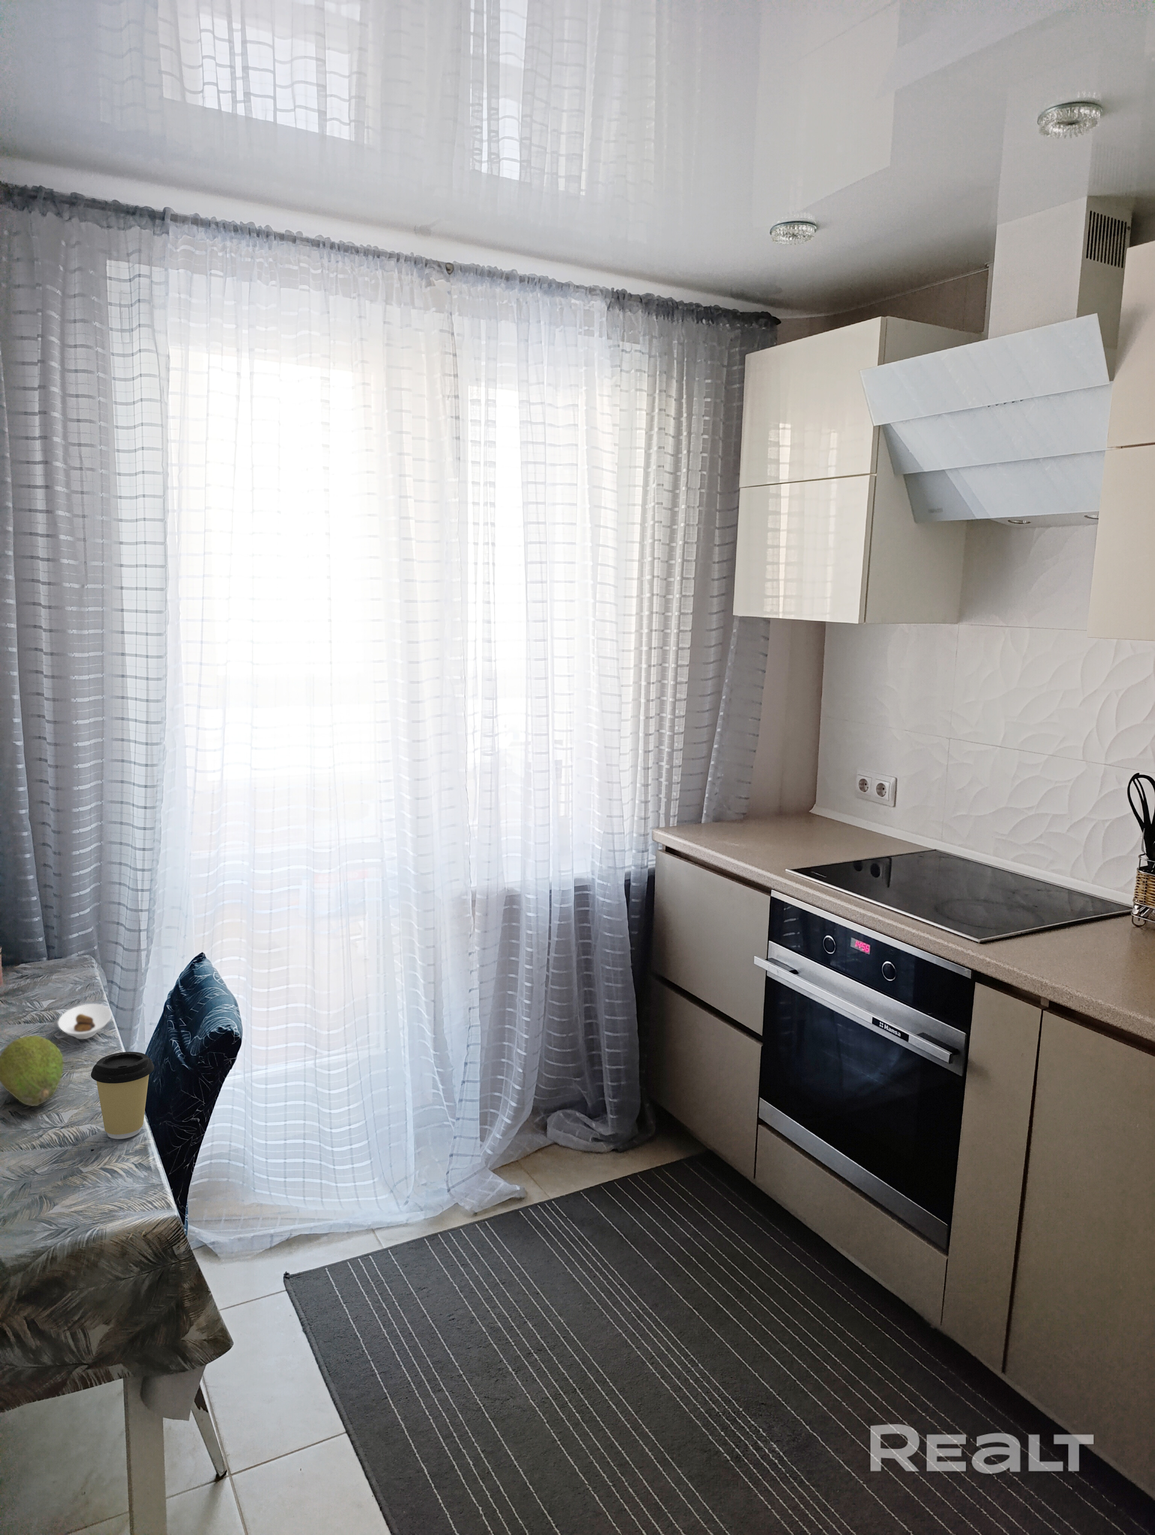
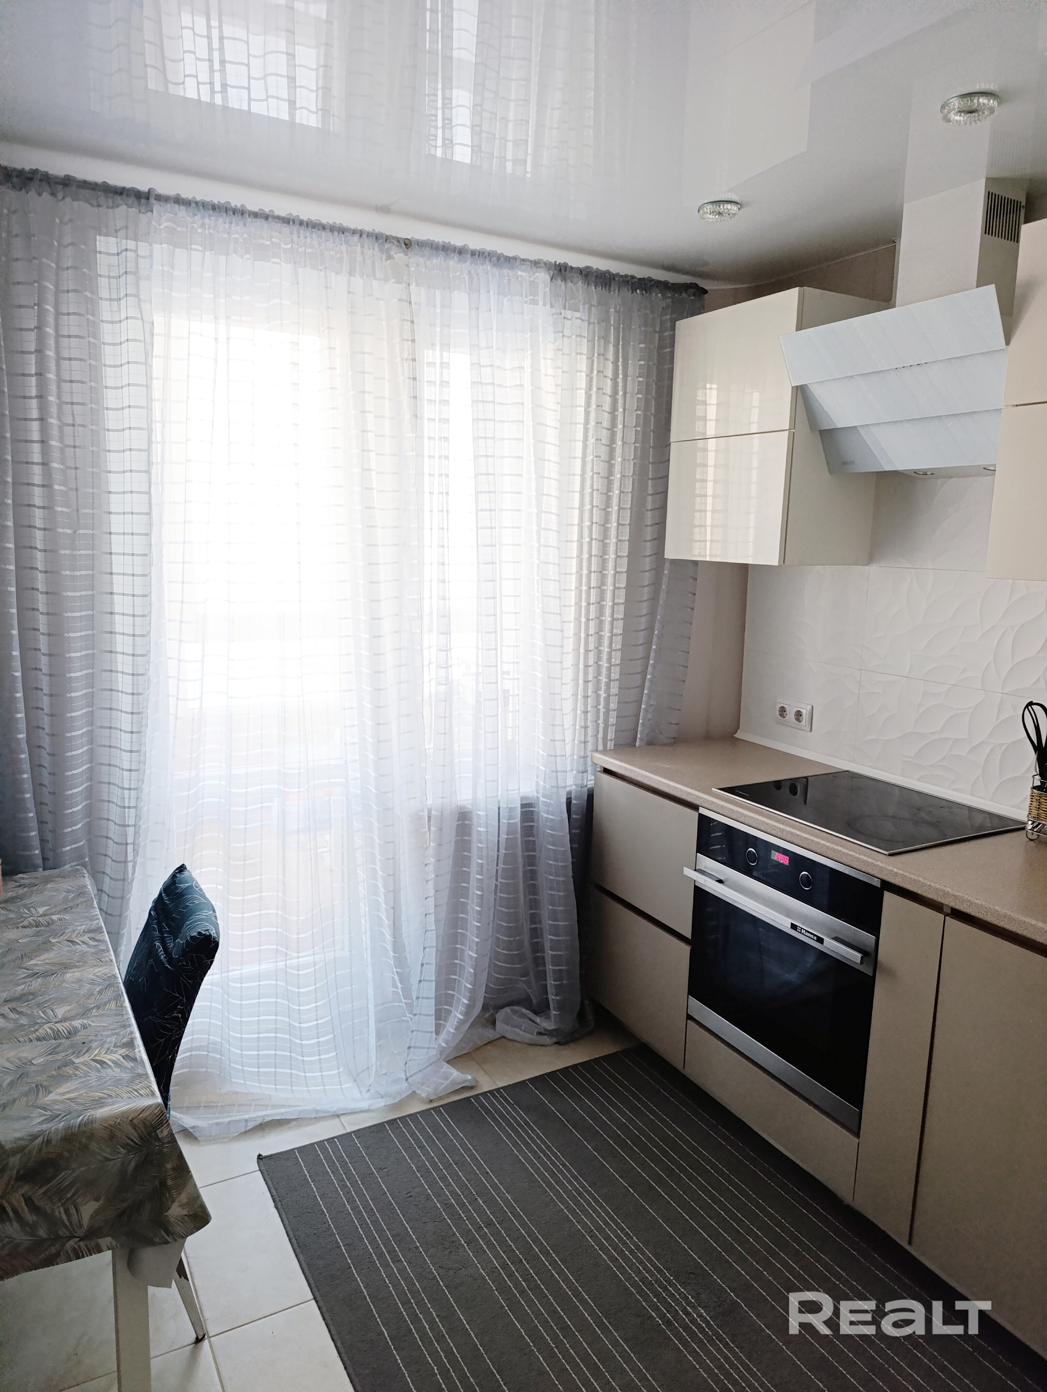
- coffee cup [91,1052,154,1139]
- fruit [0,1035,64,1107]
- saucer [57,1004,112,1040]
